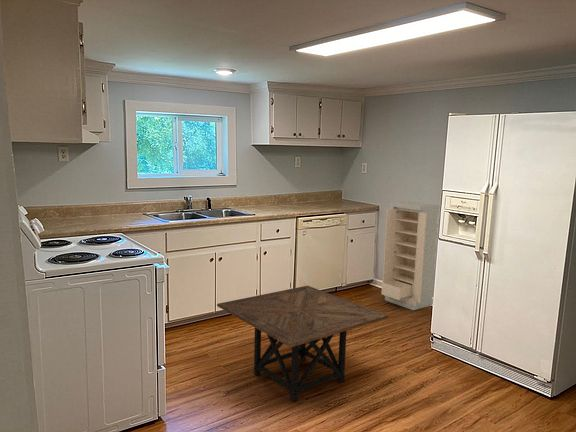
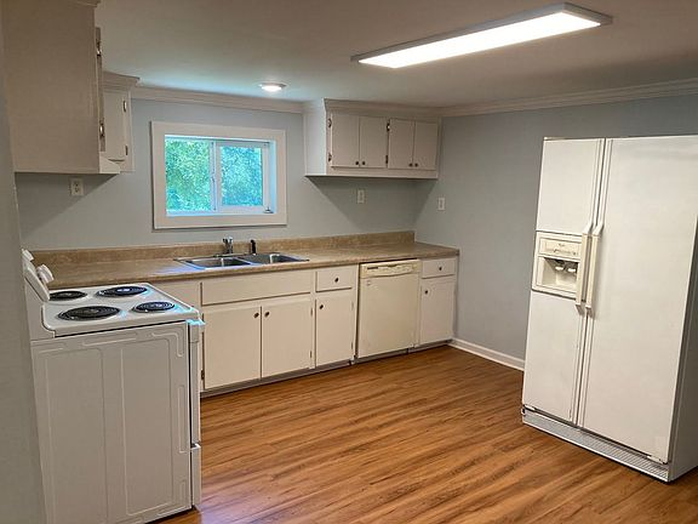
- storage cabinet [381,201,440,311]
- side table [216,285,389,402]
